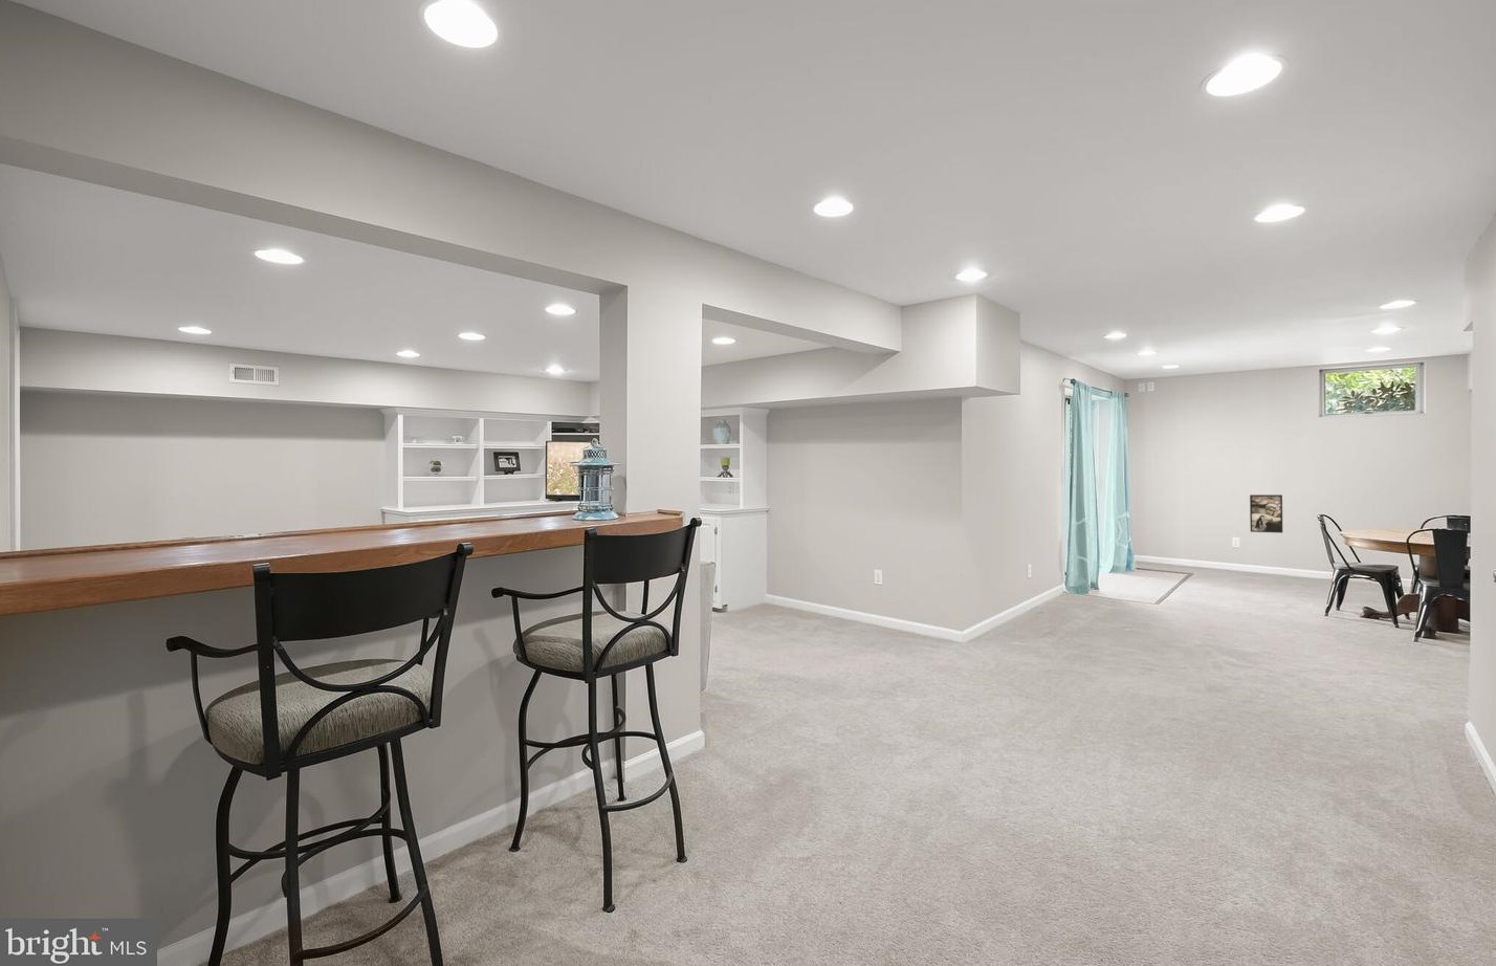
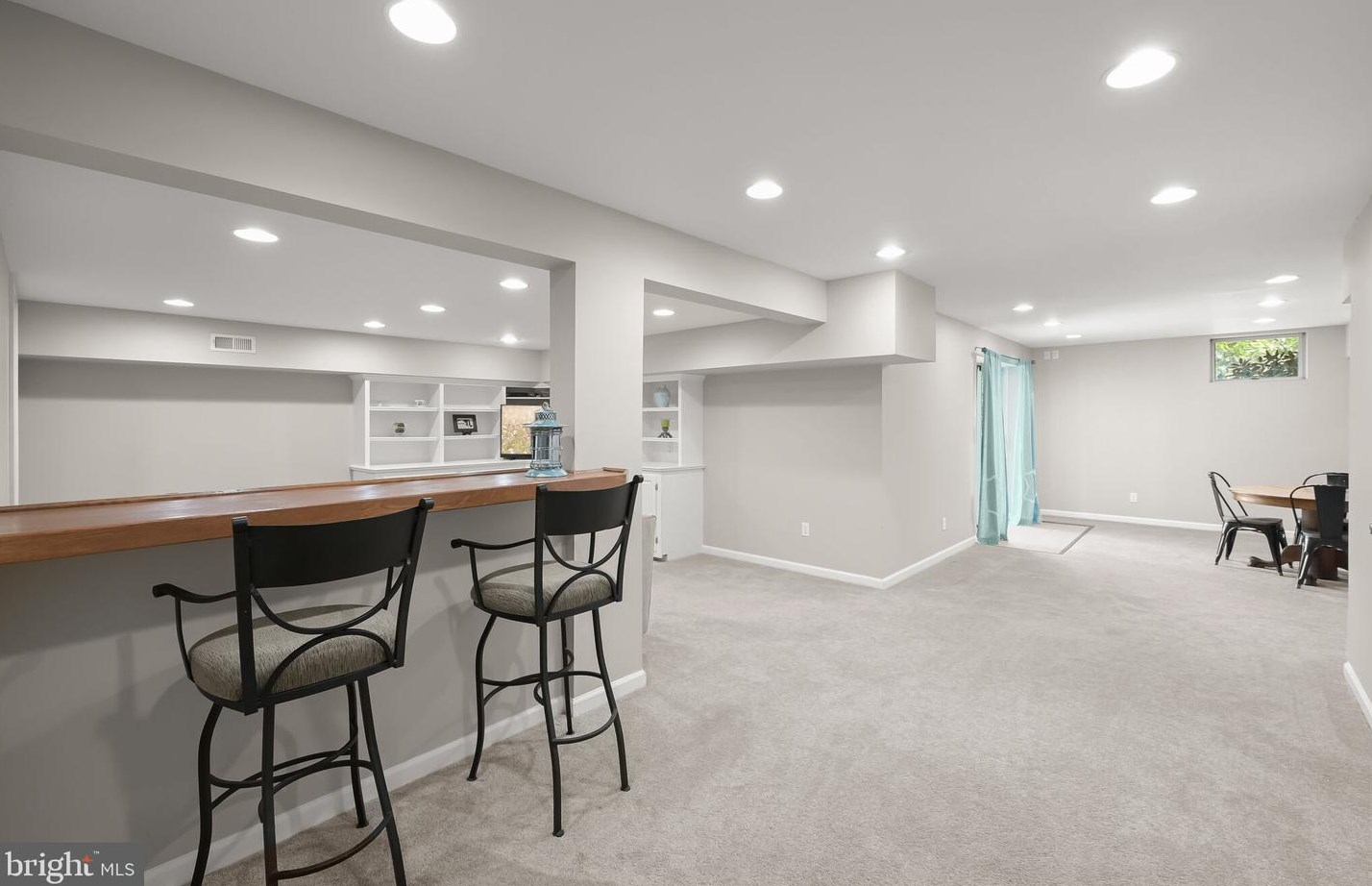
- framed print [1248,494,1283,534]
